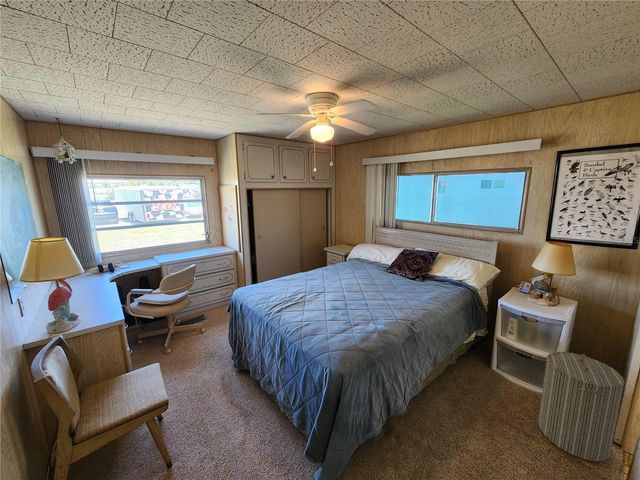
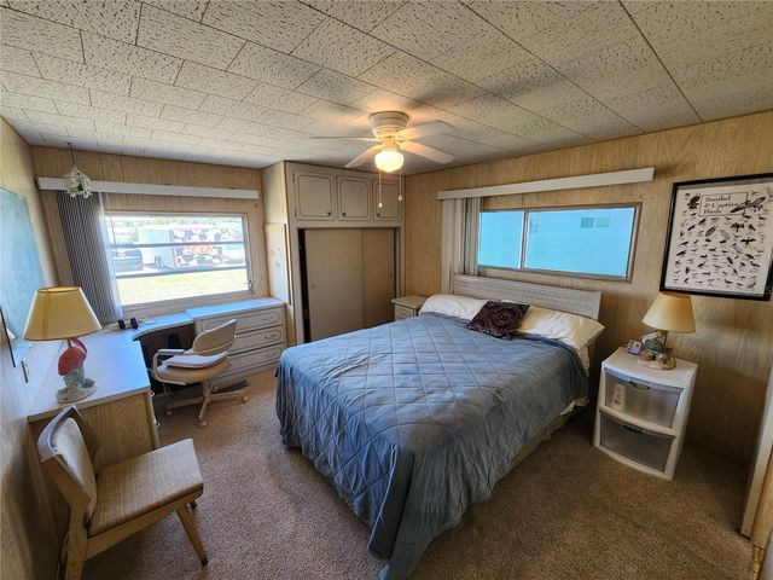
- laundry hamper [537,351,626,462]
